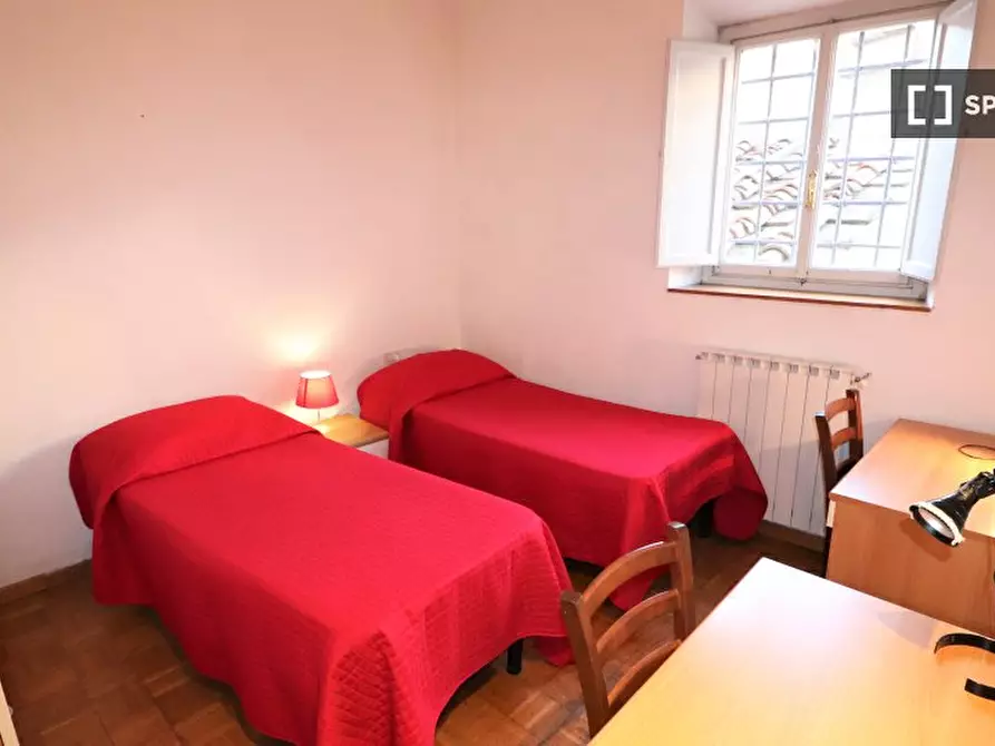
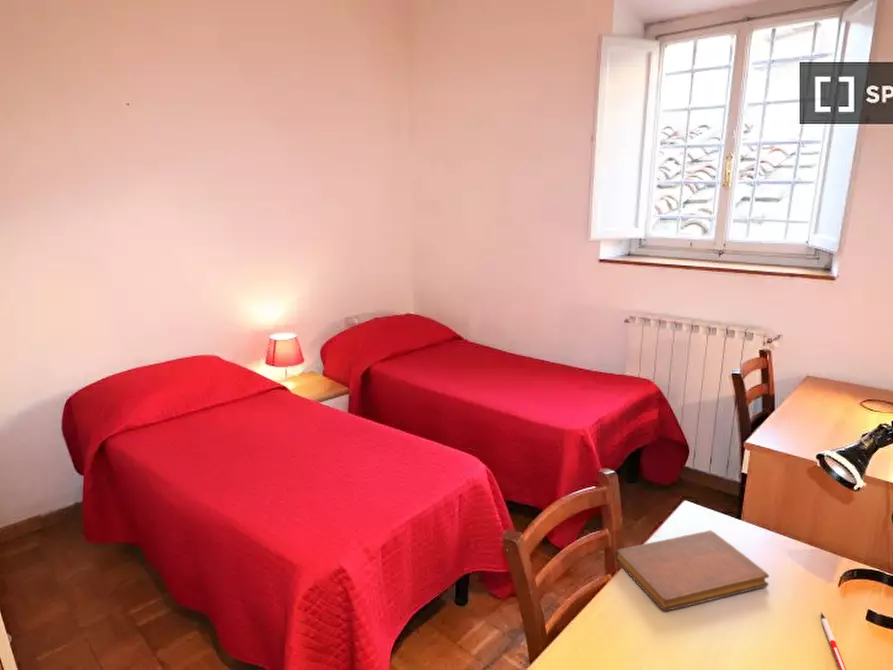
+ notebook [614,529,770,612]
+ pen [820,611,847,670]
